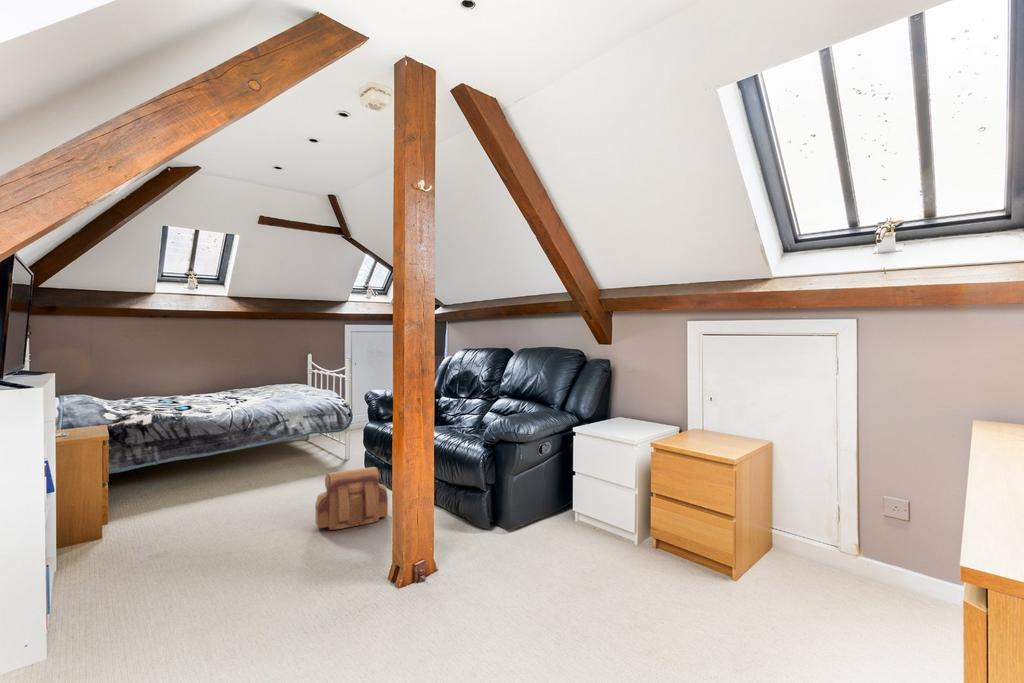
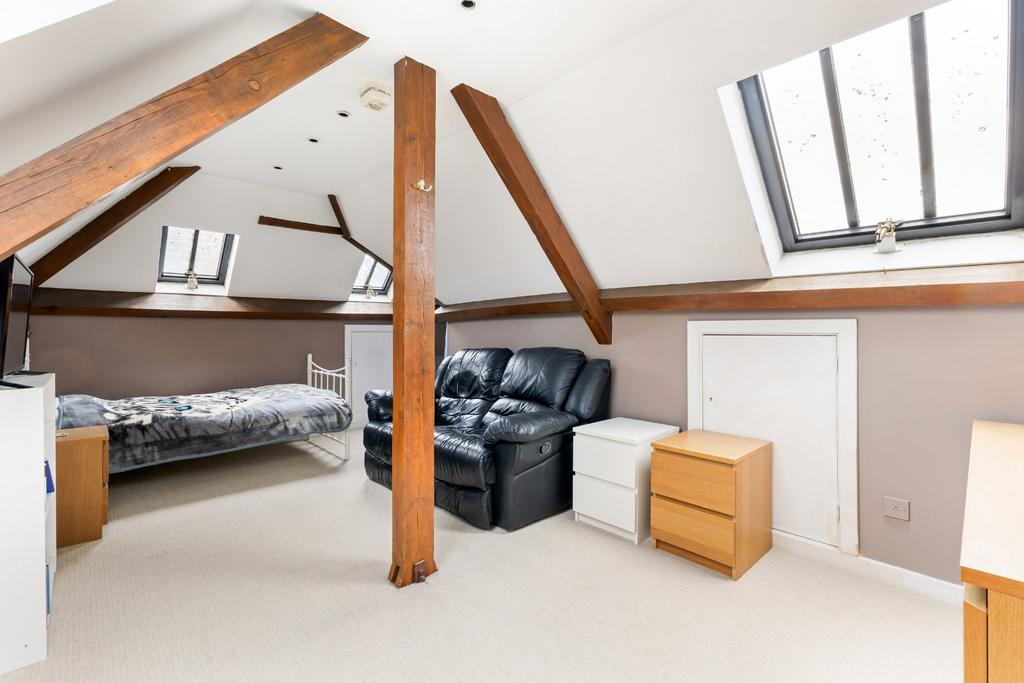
- backpack [315,466,389,531]
